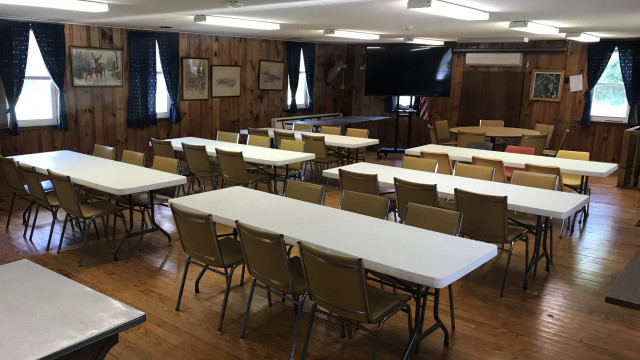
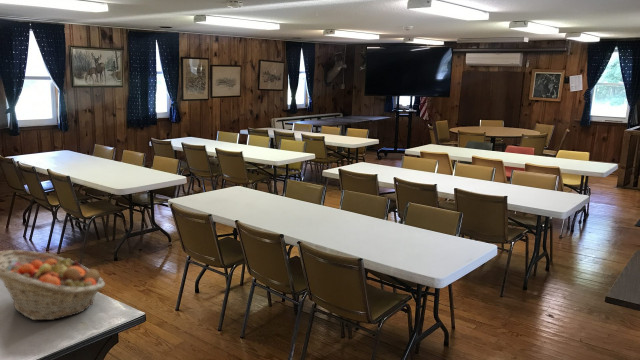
+ fruit basket [0,249,106,321]
